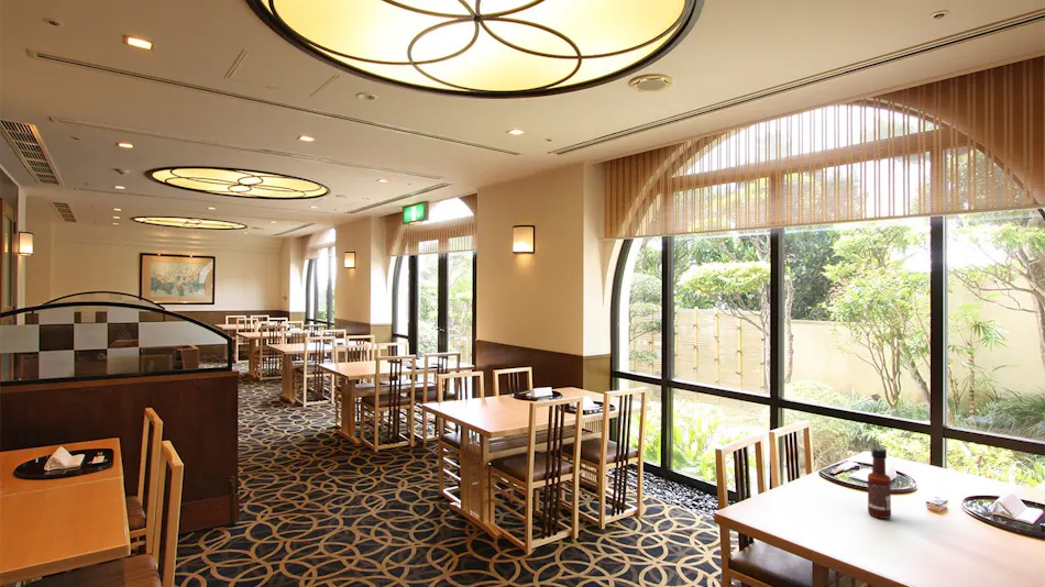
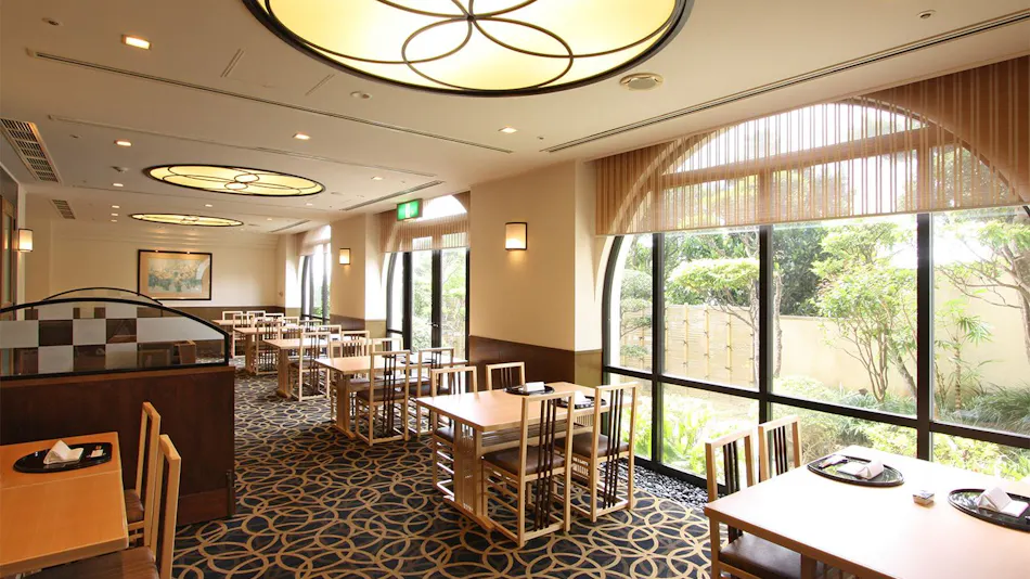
- tabasco sauce [867,447,892,520]
